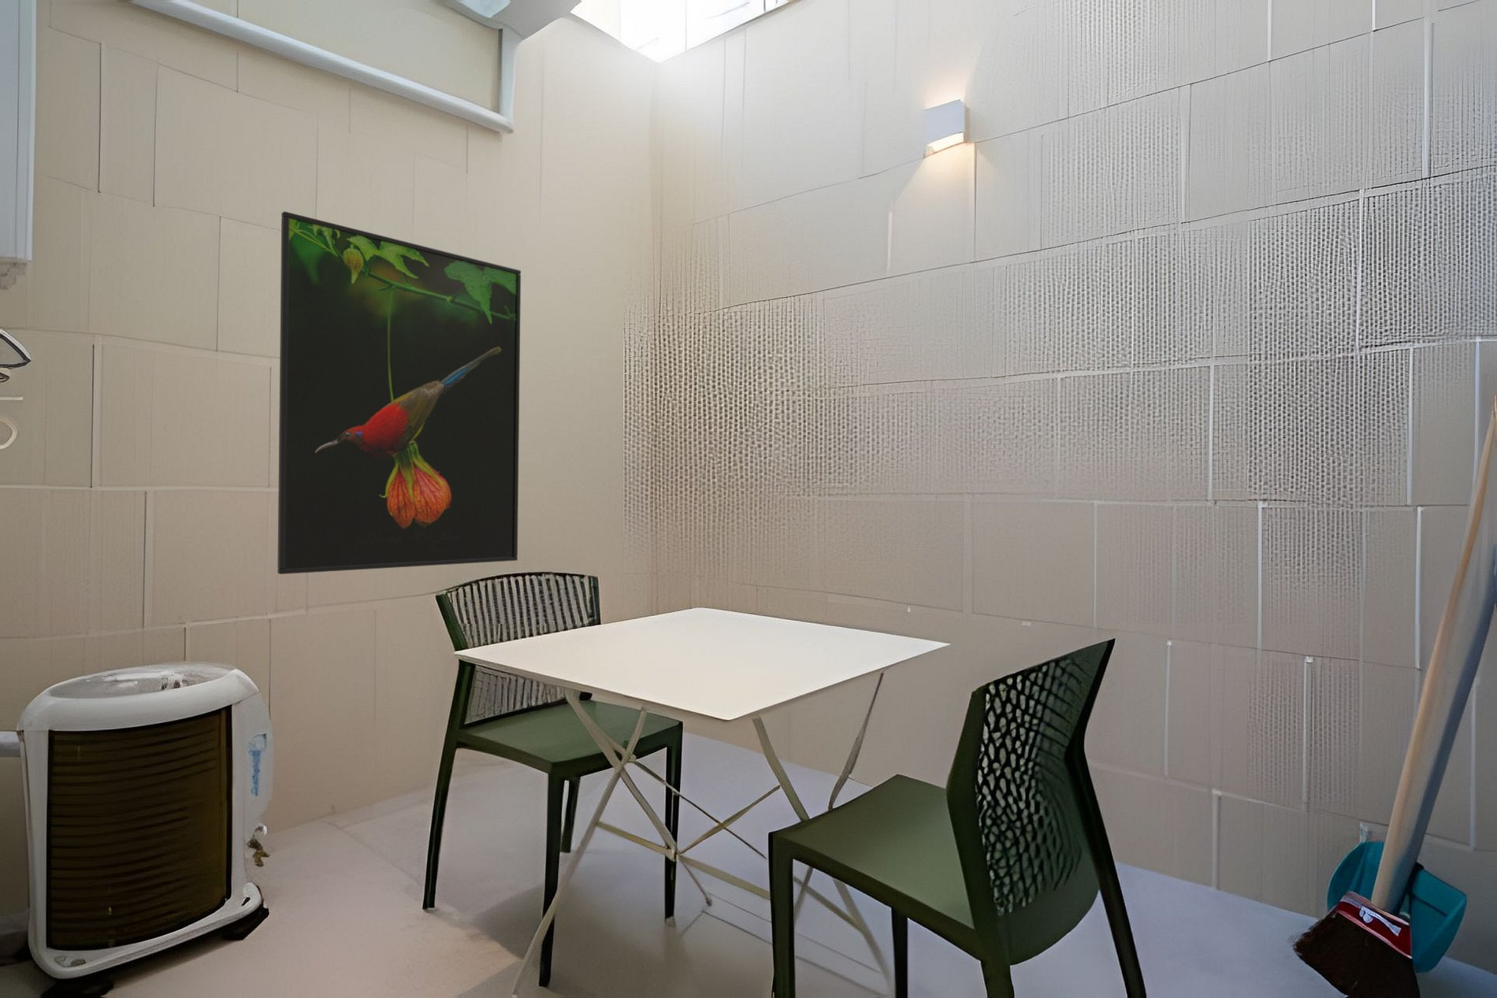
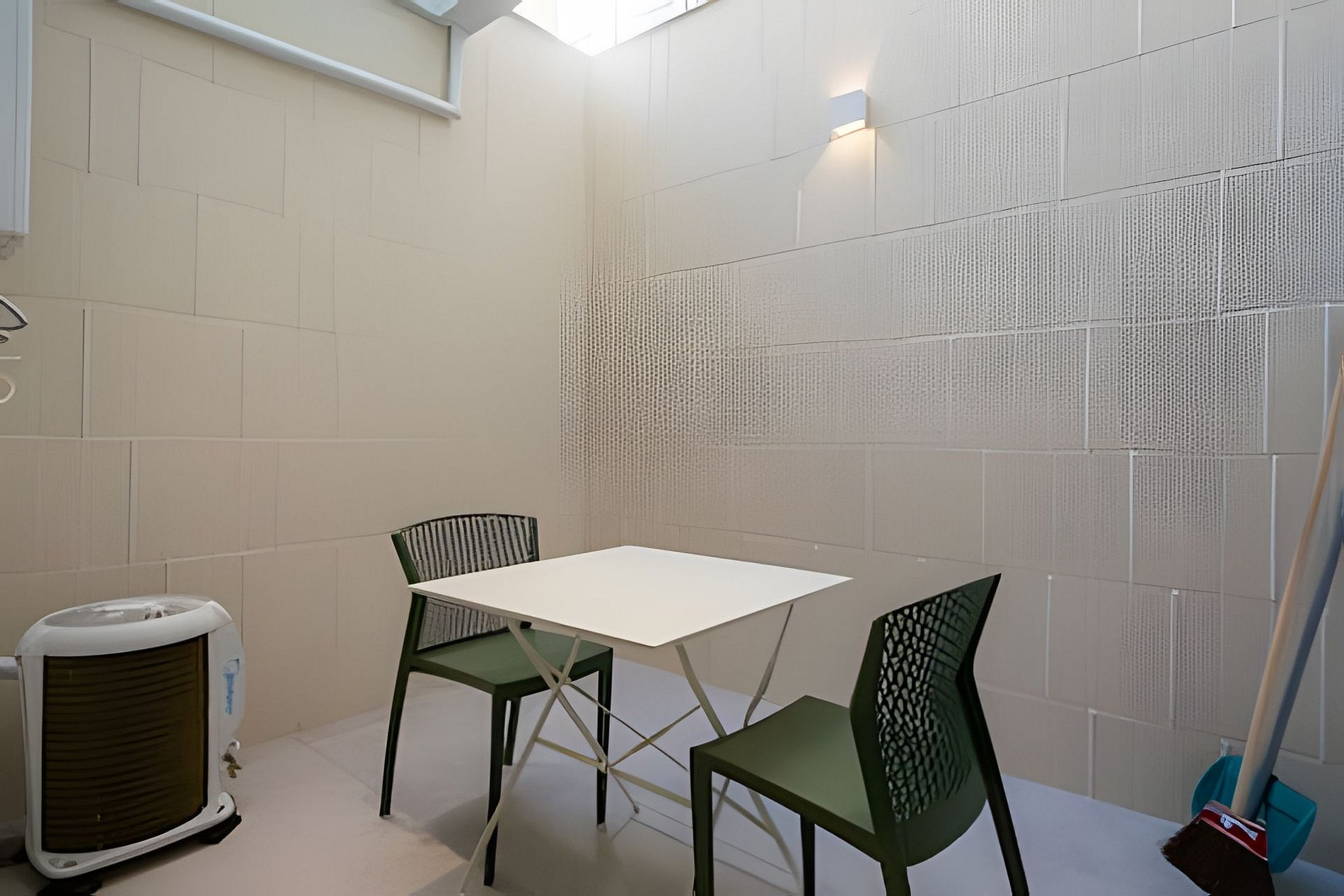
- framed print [276,211,521,575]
